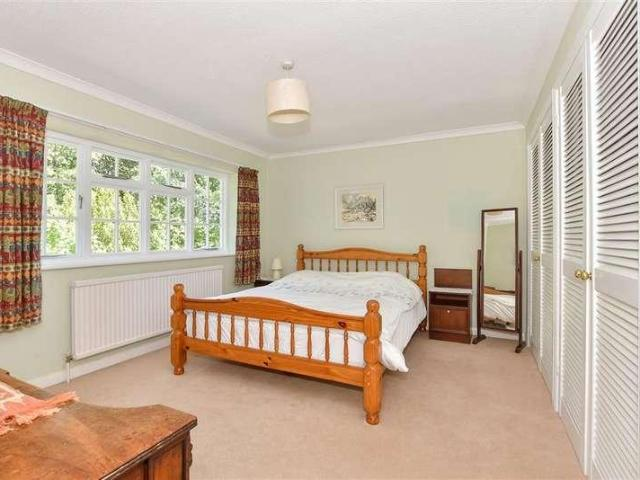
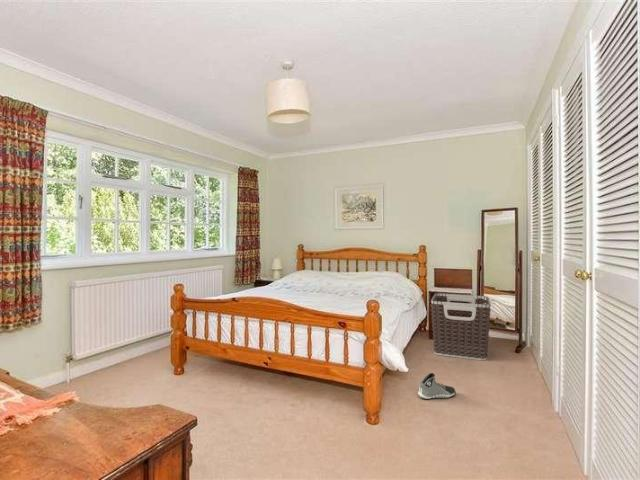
+ sneaker [417,372,456,400]
+ clothes hamper [430,293,492,361]
